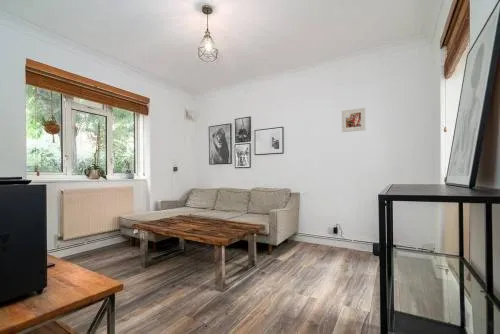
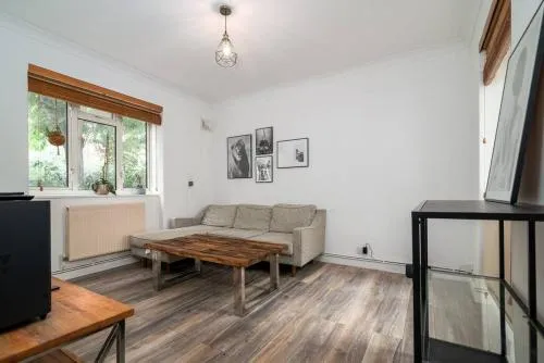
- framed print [341,107,367,133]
